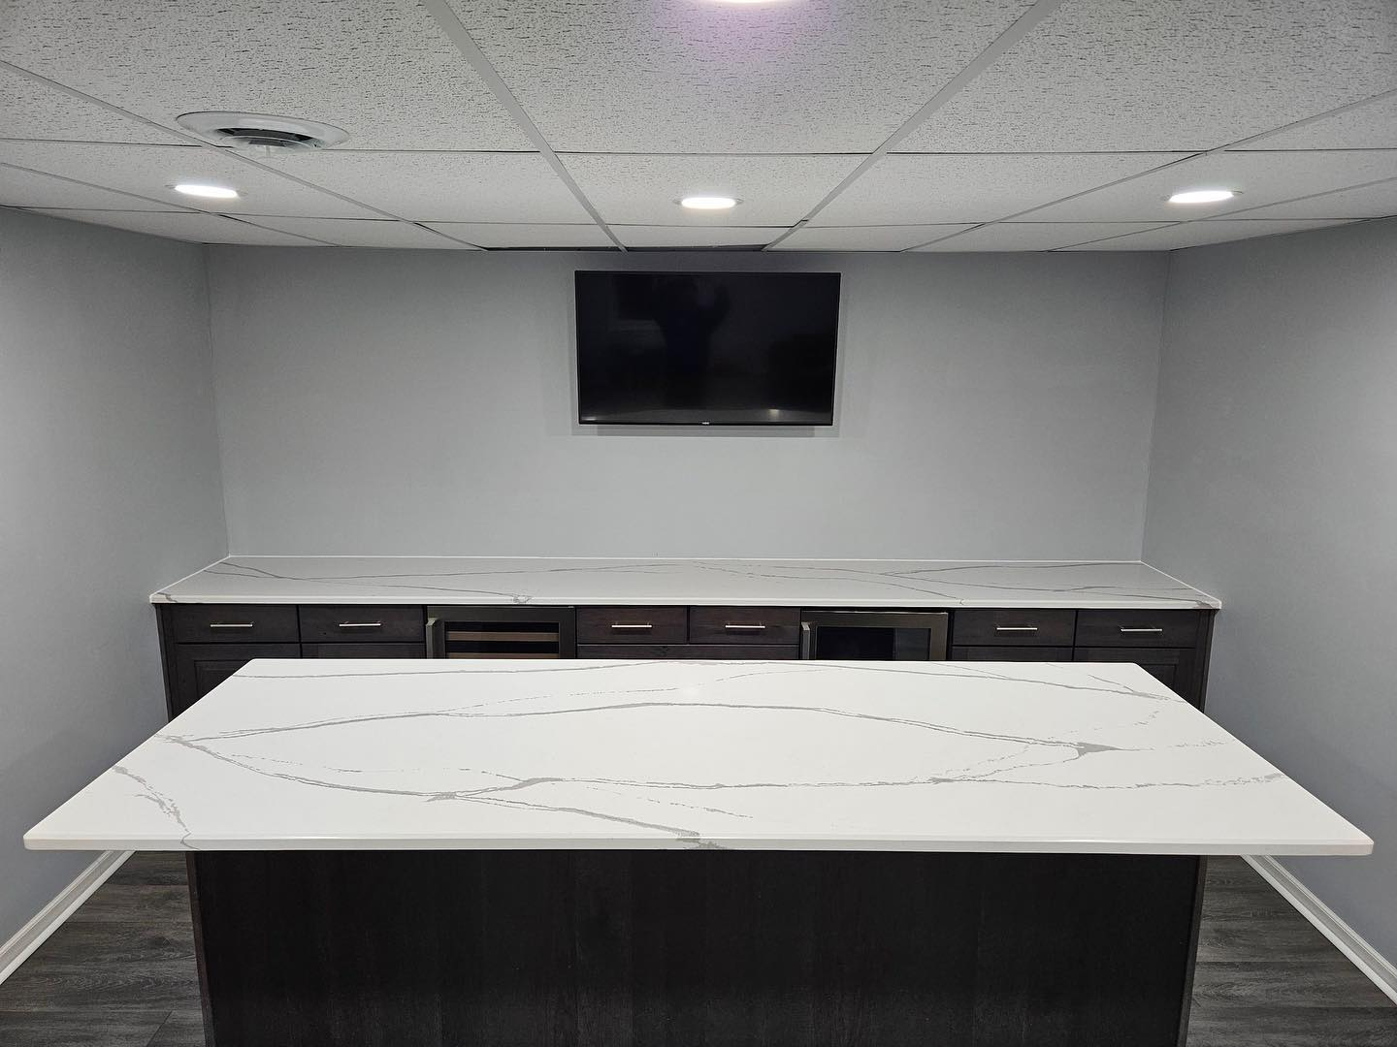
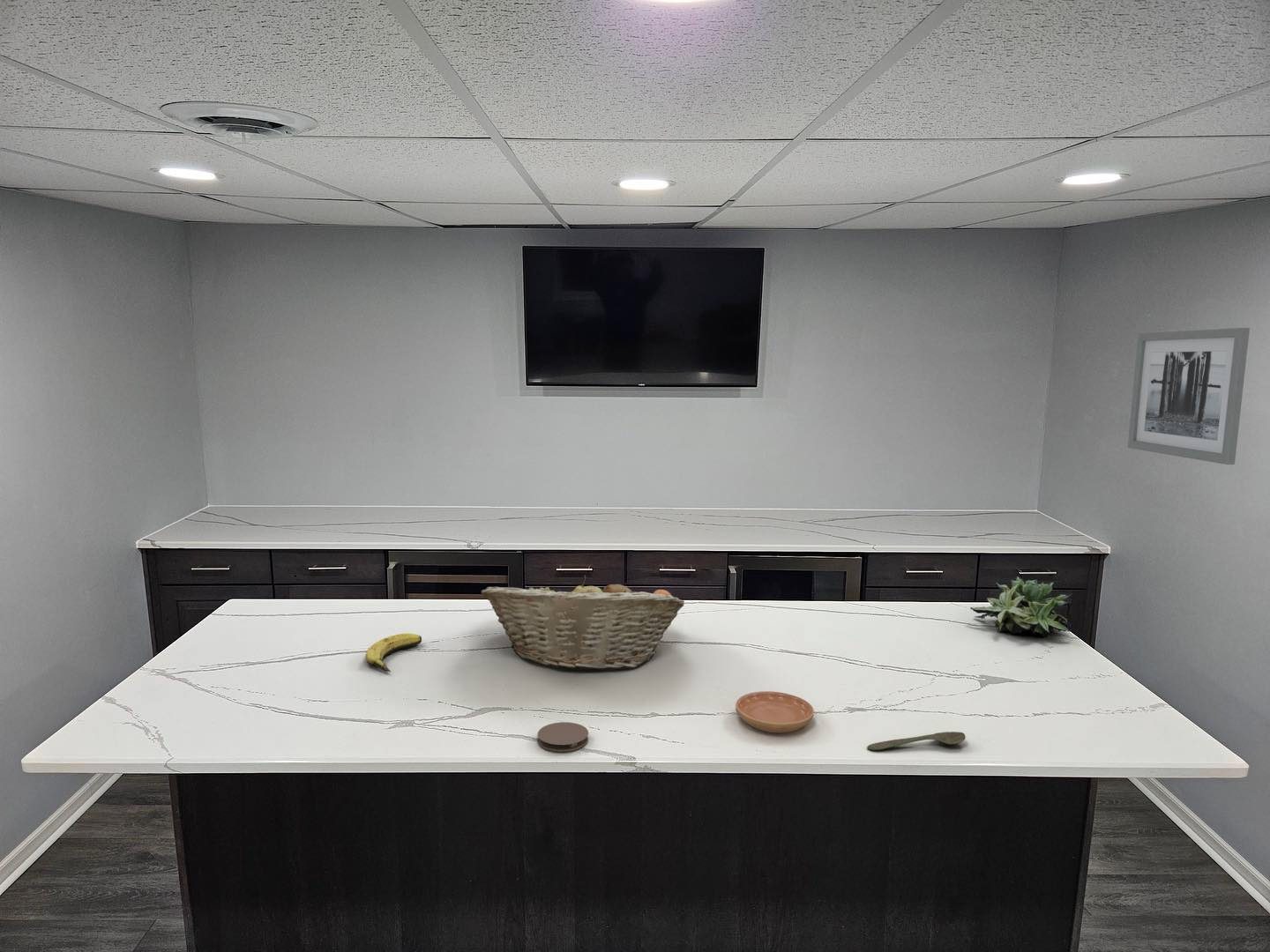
+ spoon [867,731,967,751]
+ banana [365,632,422,673]
+ fruit basket [481,575,685,671]
+ saucer [735,690,815,733]
+ succulent plant [969,571,1074,637]
+ coaster [537,721,589,753]
+ wall art [1127,327,1251,465]
